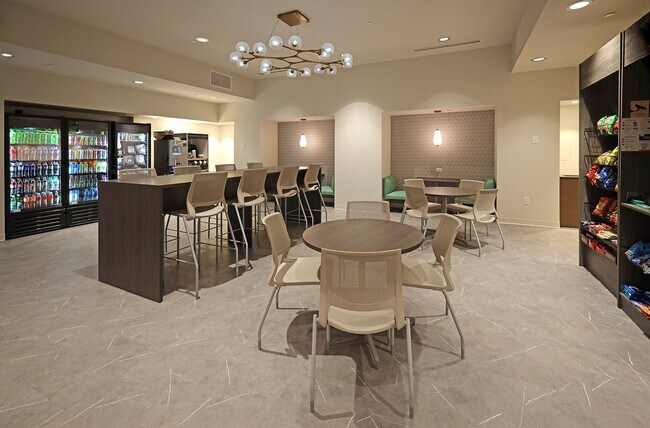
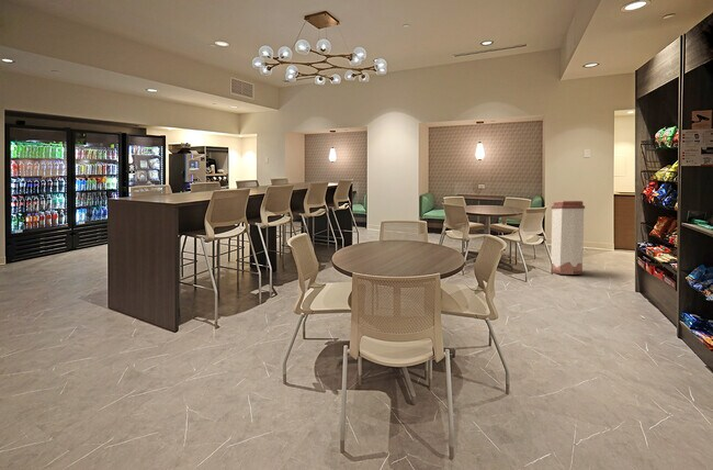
+ trash can [550,200,586,276]
